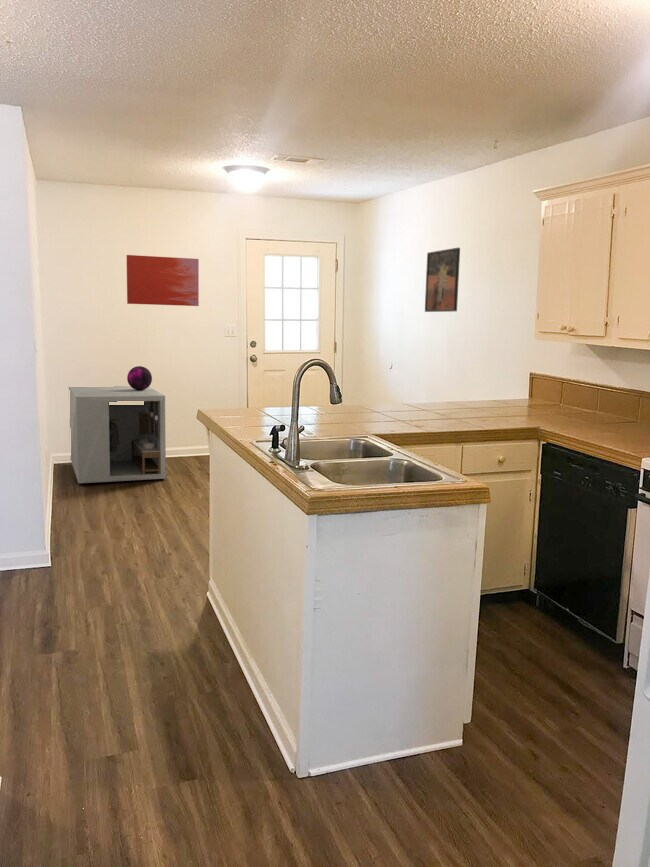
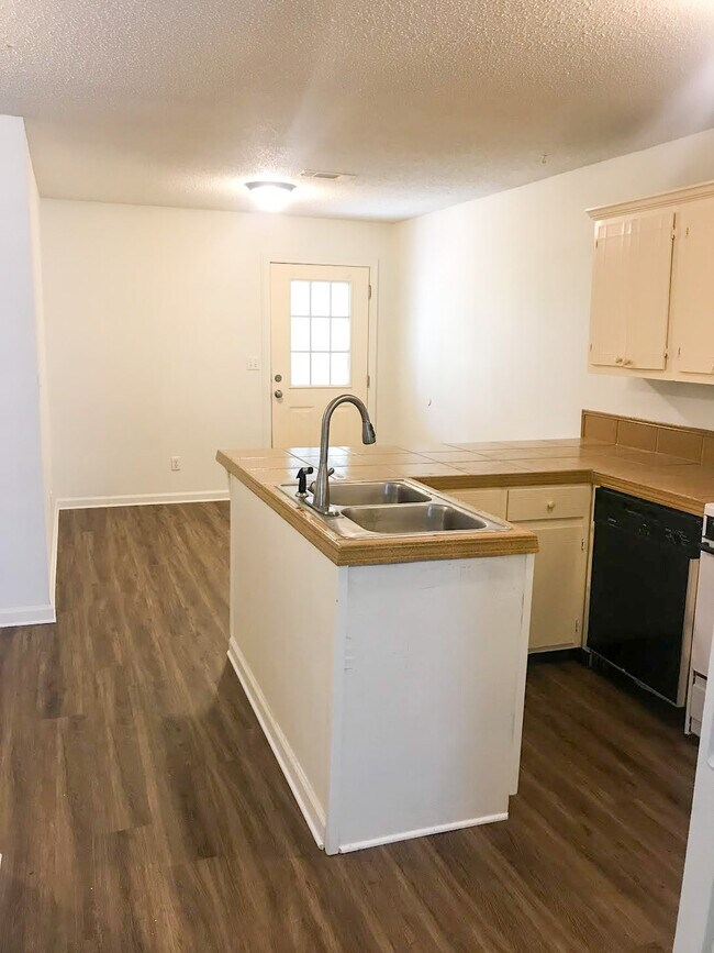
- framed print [424,247,461,313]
- wall art [125,254,200,307]
- decorative orb [126,365,153,390]
- storage cabinet [68,386,167,484]
